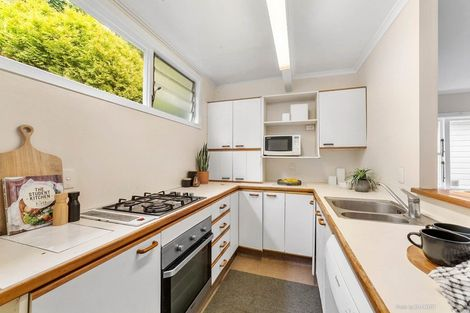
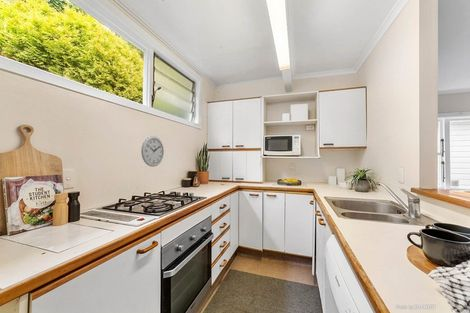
+ wall clock [140,135,165,168]
